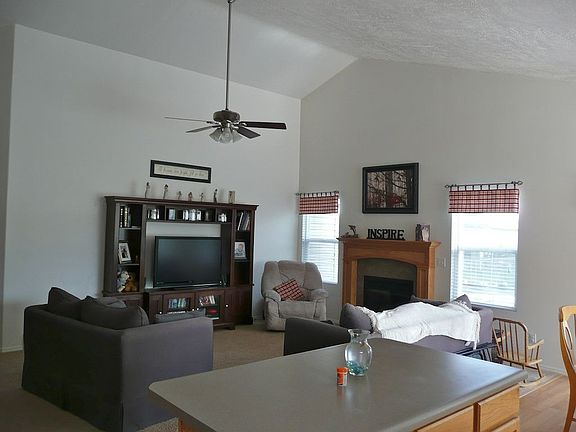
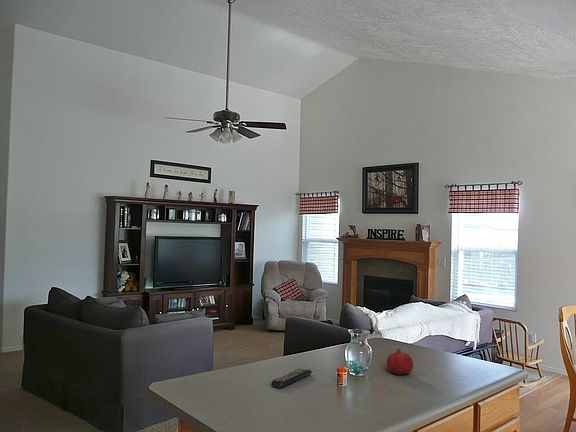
+ fruit [386,347,414,376]
+ remote control [271,367,313,389]
